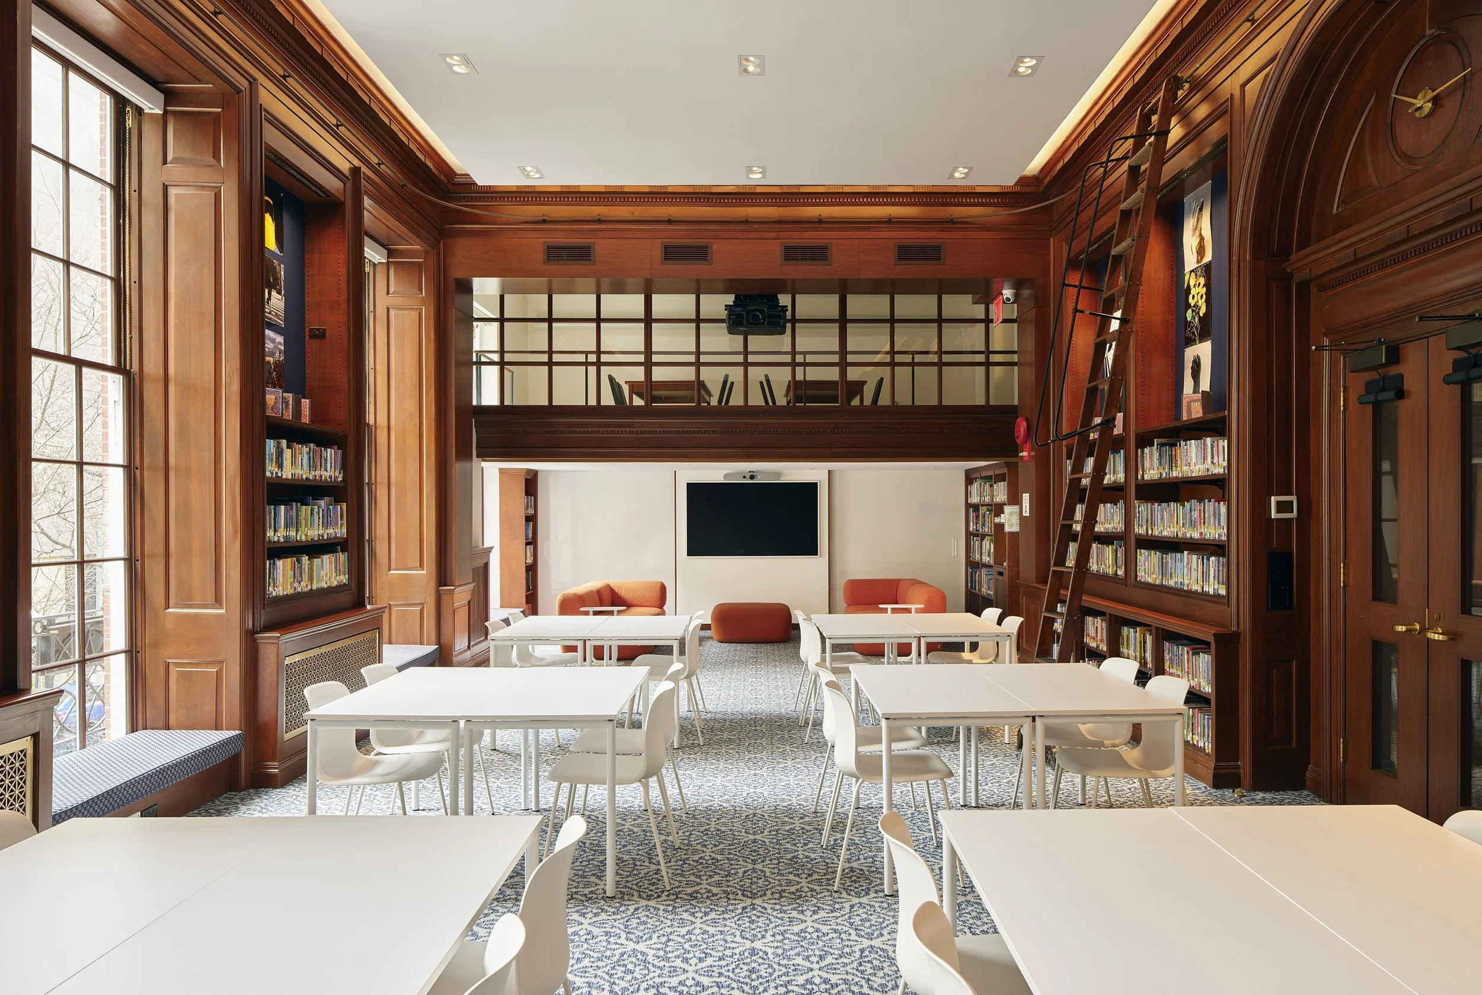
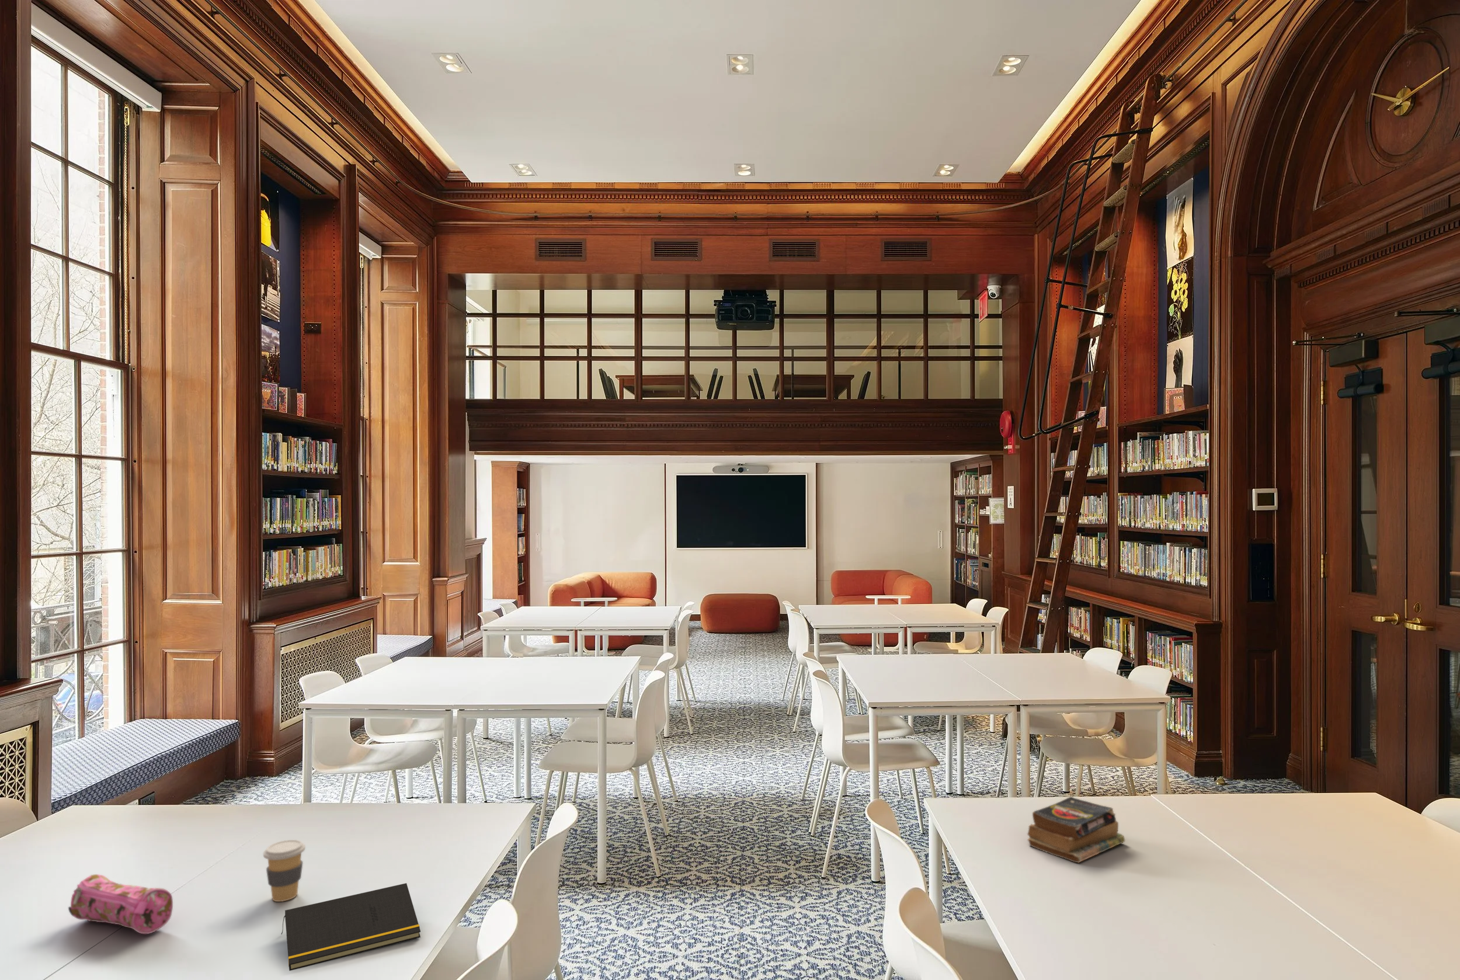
+ books [1027,796,1126,863]
+ pencil case [68,874,174,934]
+ coffee cup [262,839,306,902]
+ notepad [281,883,421,971]
